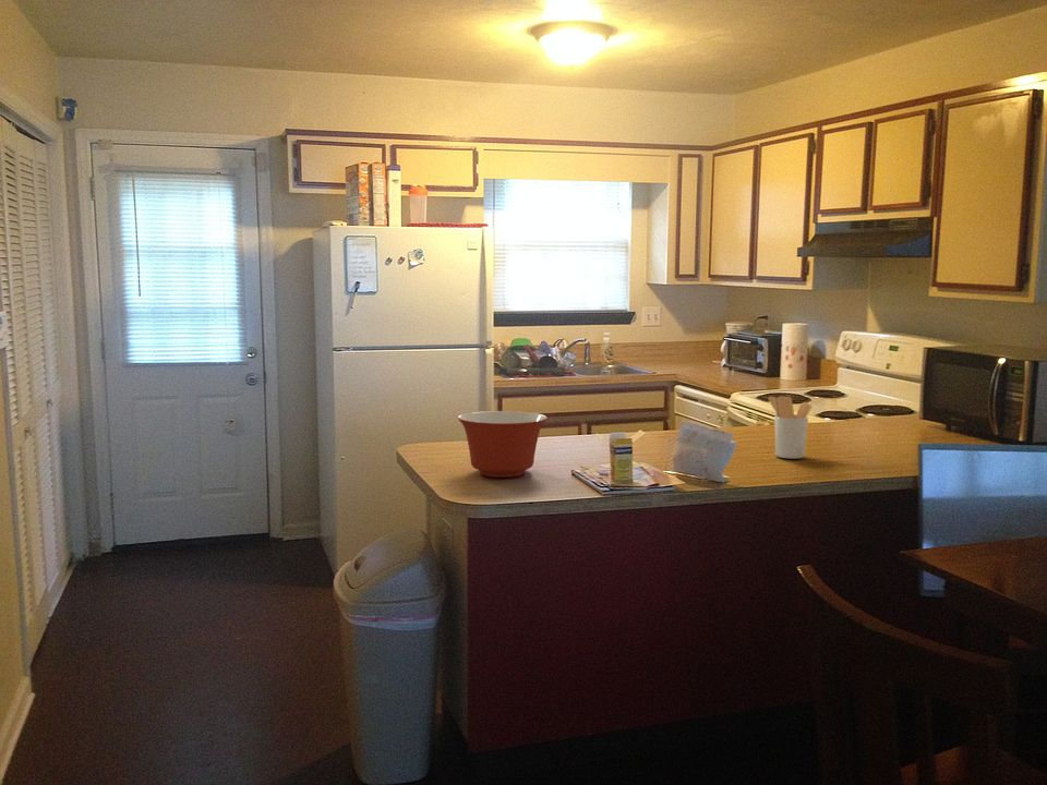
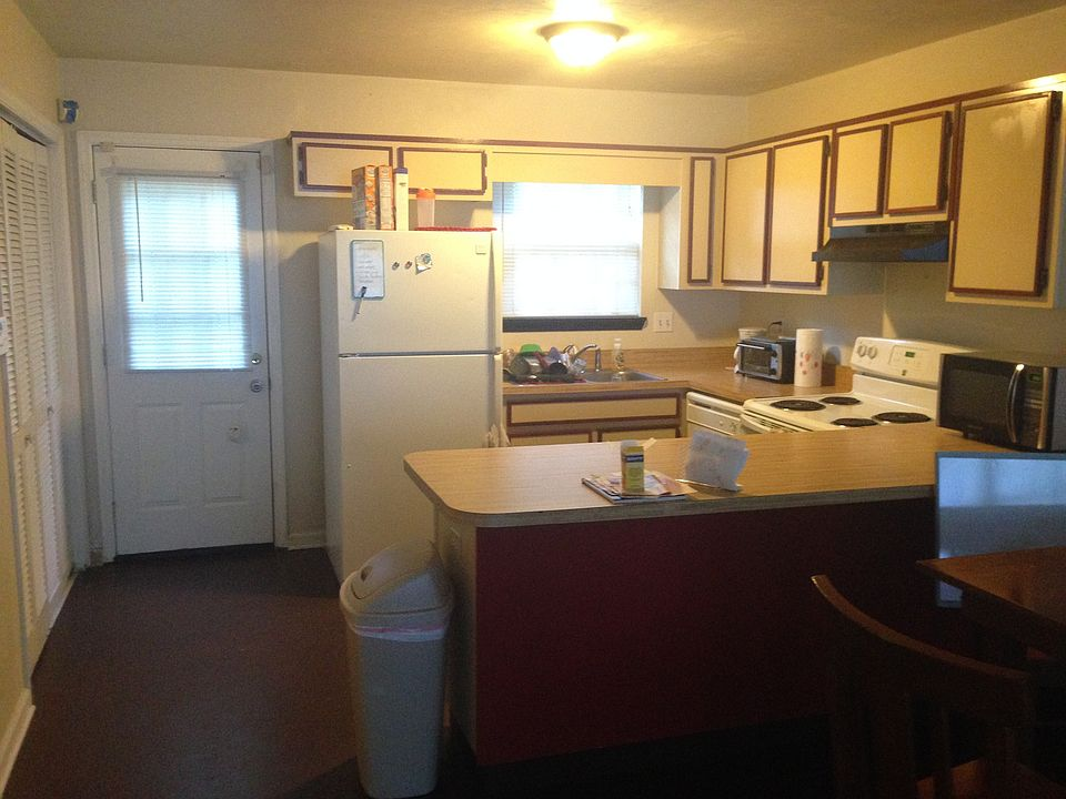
- mixing bowl [457,410,549,479]
- utensil holder [768,395,814,460]
